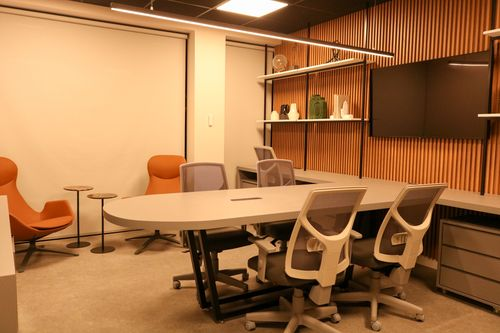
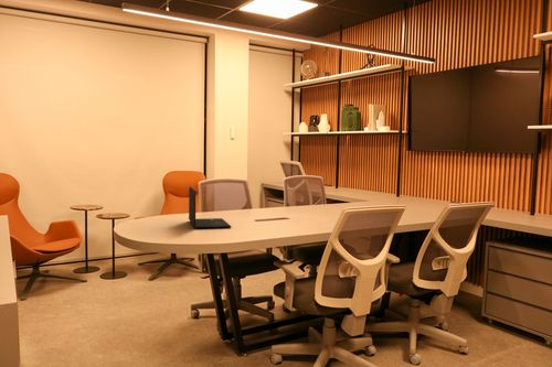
+ laptop [188,185,232,230]
